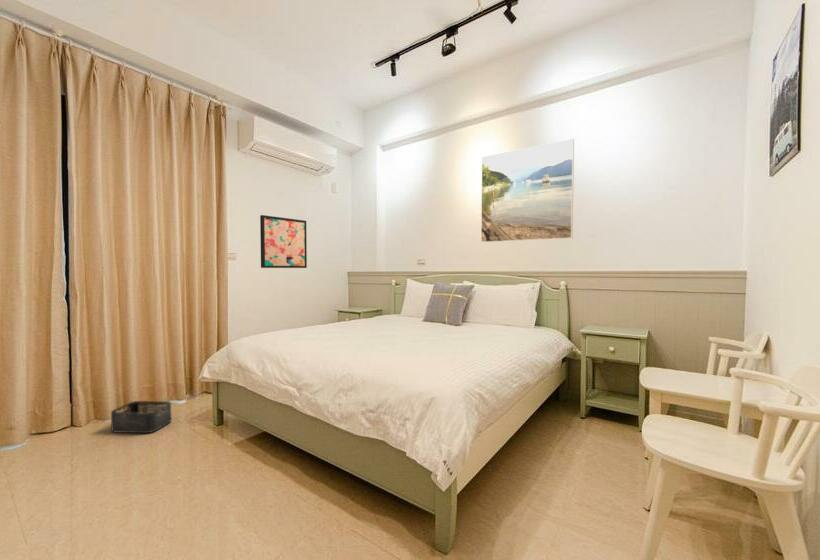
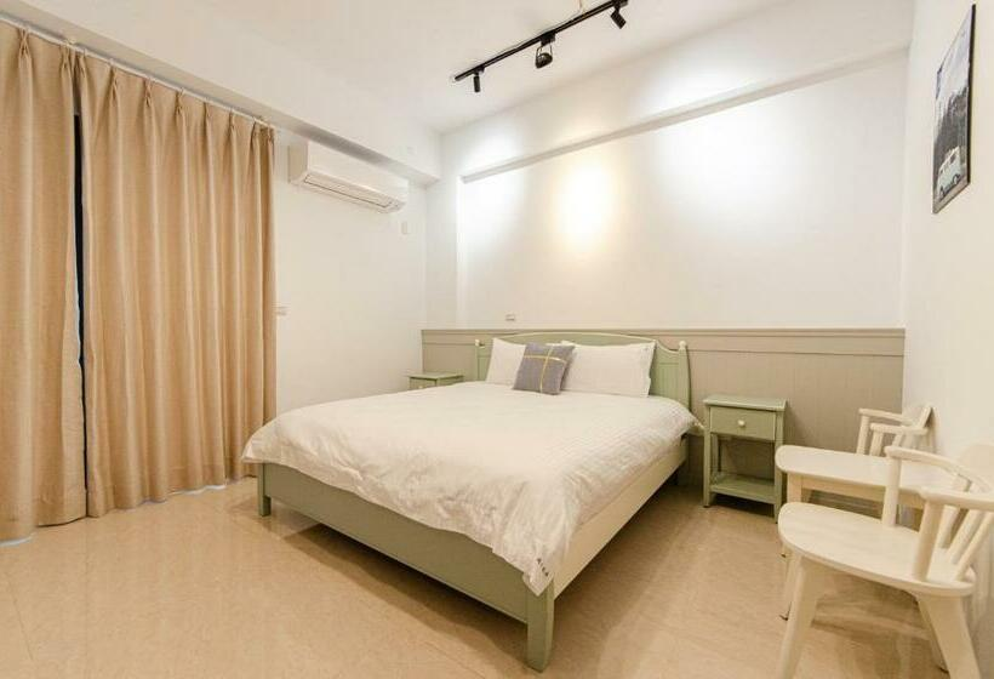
- storage bin [110,400,173,434]
- wall art [259,214,308,269]
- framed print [480,138,575,243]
